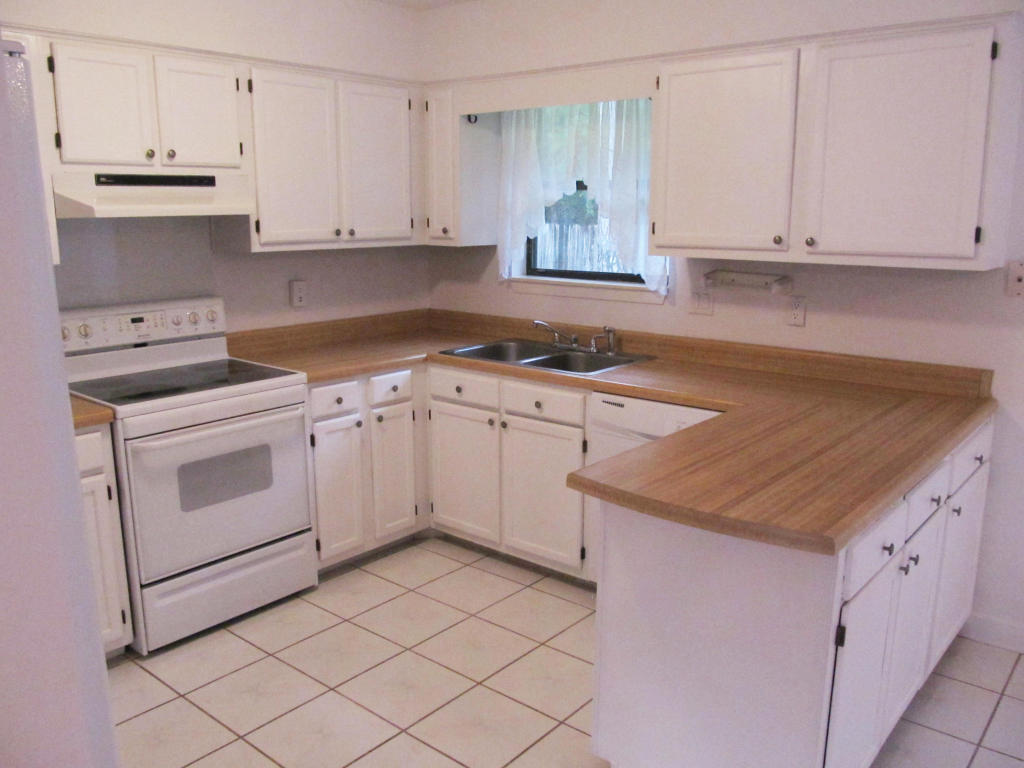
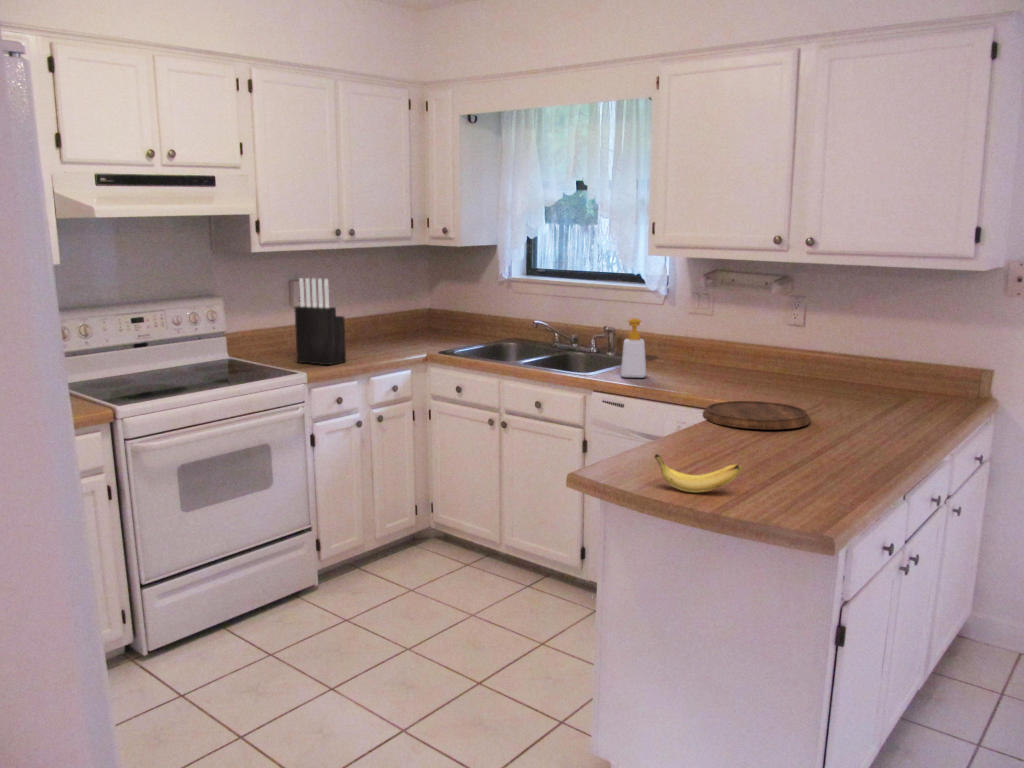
+ cutting board [702,400,812,430]
+ knife block [294,277,347,366]
+ banana [654,453,742,493]
+ soap bottle [620,317,647,379]
